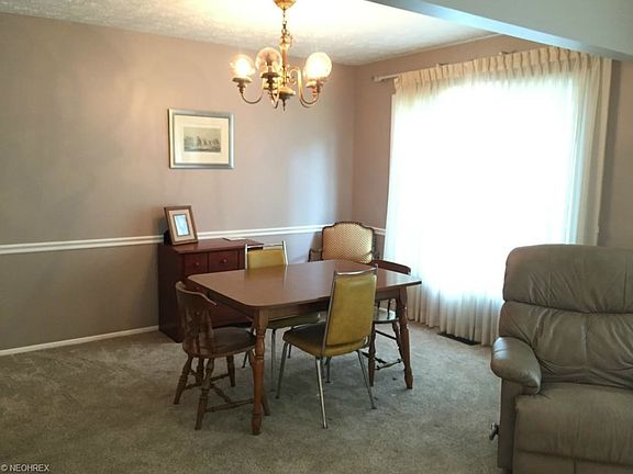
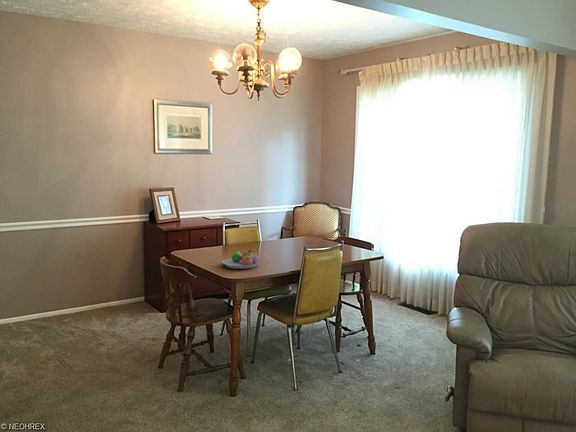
+ fruit bowl [222,249,259,270]
